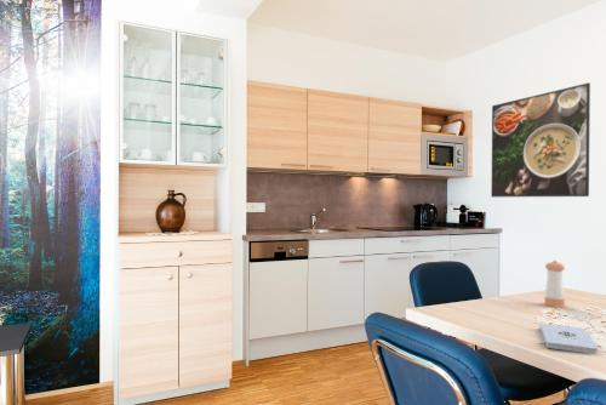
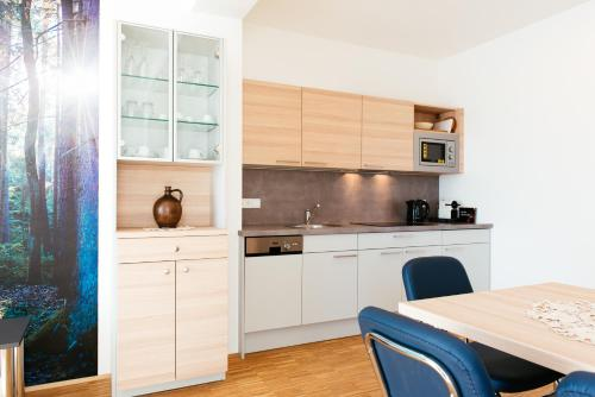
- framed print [490,81,591,198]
- pepper shaker [543,259,566,309]
- notepad [539,323,599,355]
